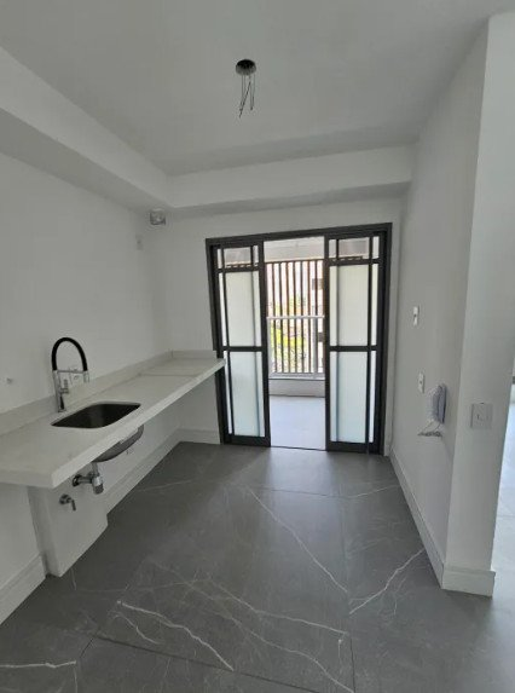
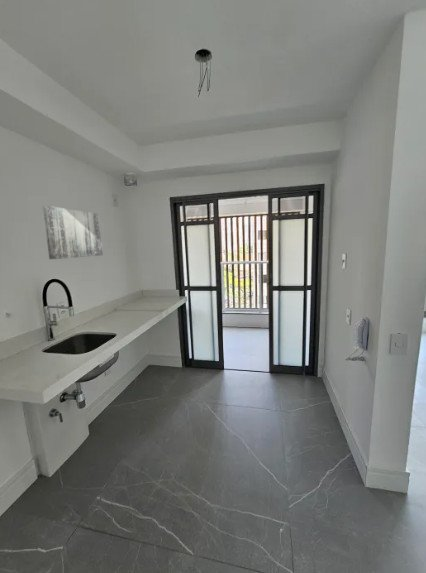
+ wall art [41,205,104,260]
